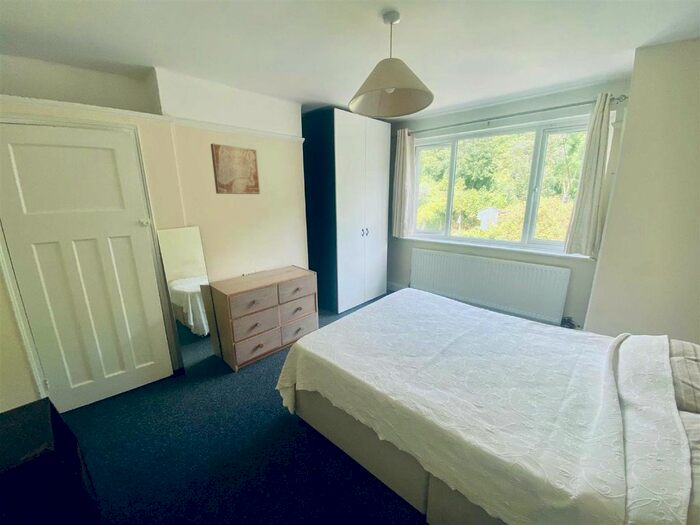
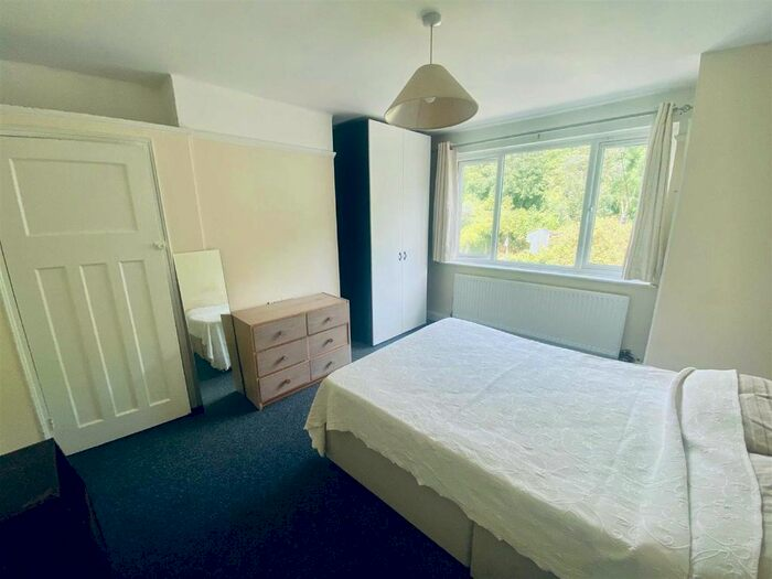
- wall art [210,142,261,195]
